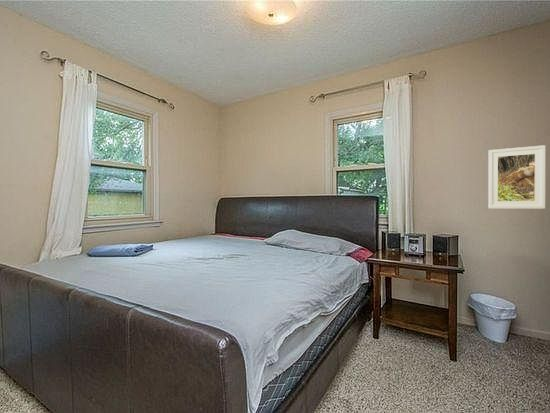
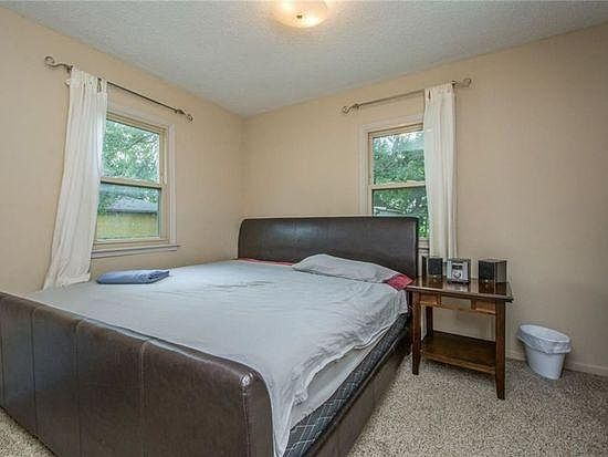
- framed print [487,144,546,210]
